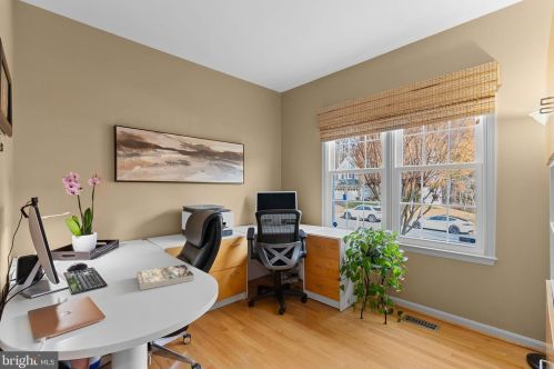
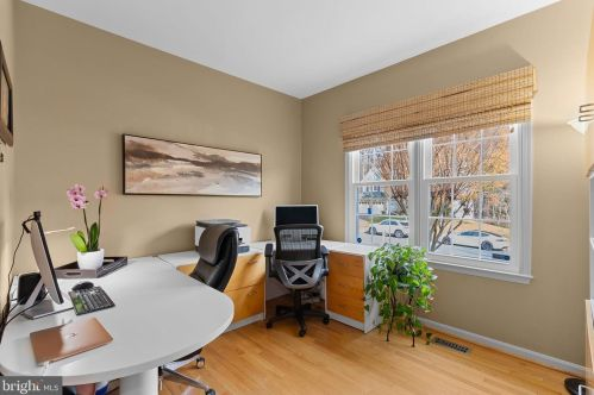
- book [135,263,195,291]
